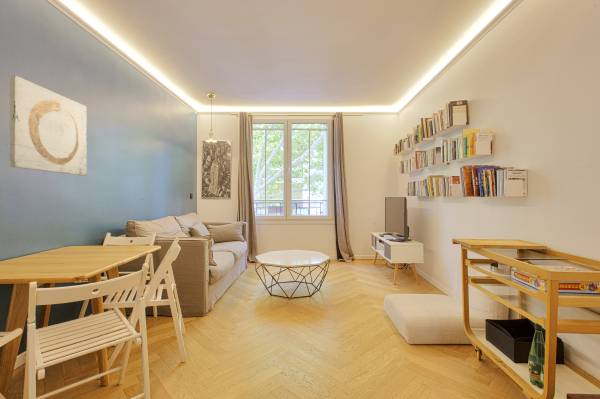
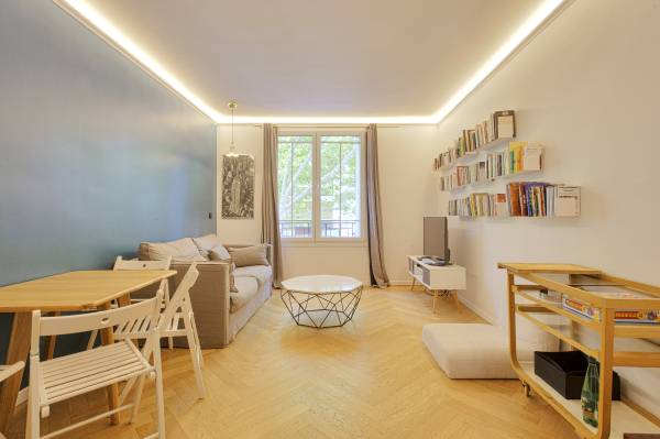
- wall art [8,74,88,177]
